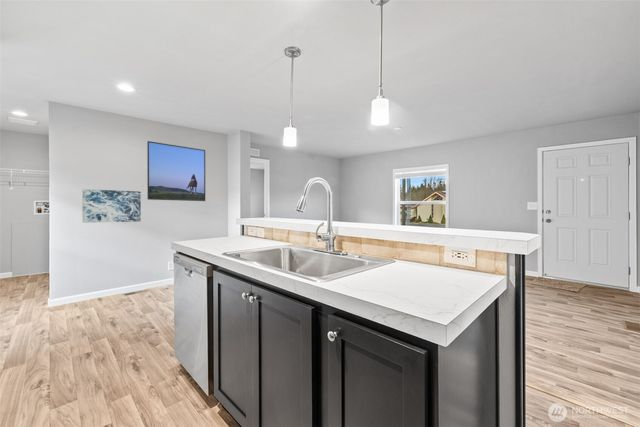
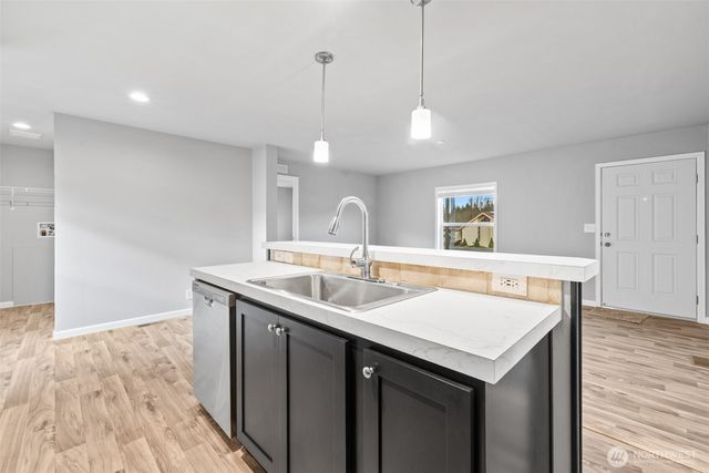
- wall art [82,188,142,224]
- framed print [146,140,206,202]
